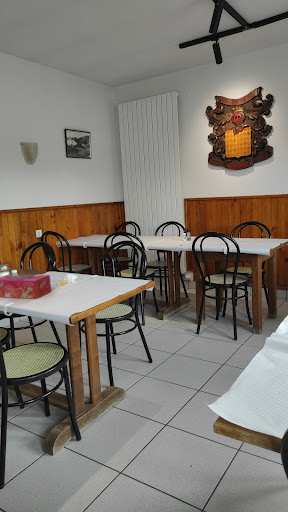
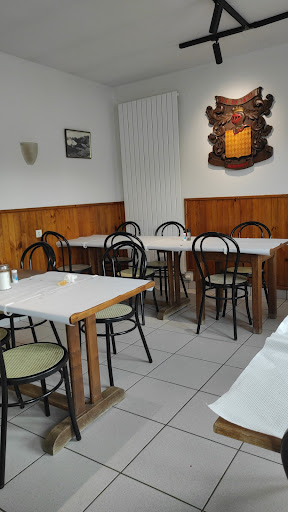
- tissue box [0,274,52,299]
